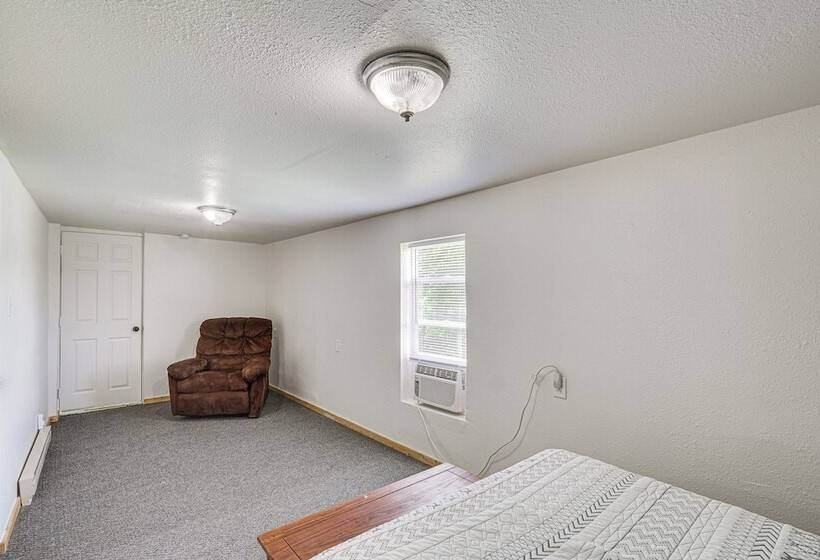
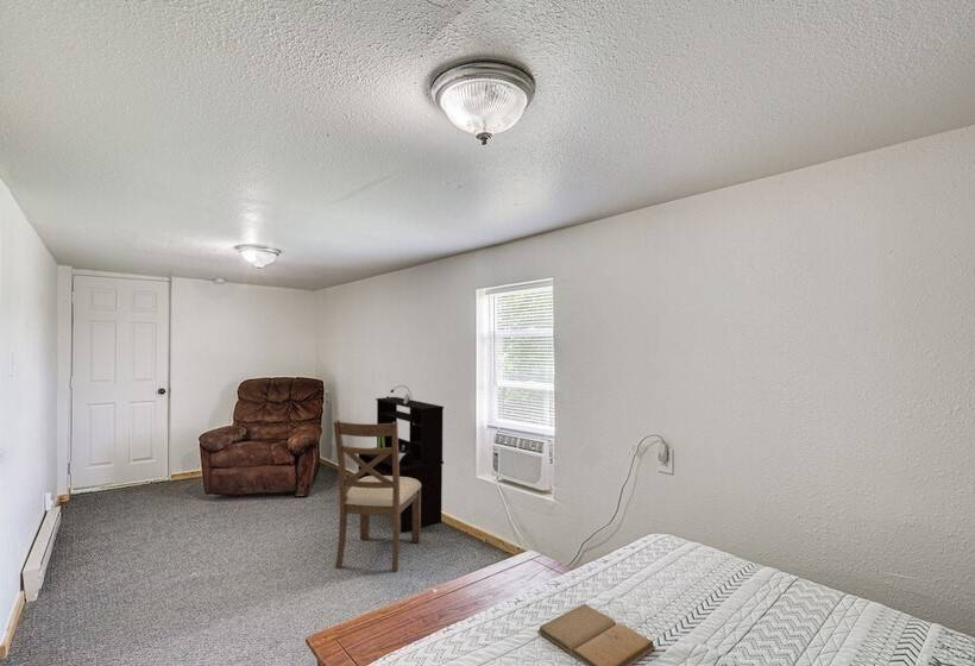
+ chair [333,419,422,573]
+ desk [357,385,445,534]
+ book [536,603,656,666]
